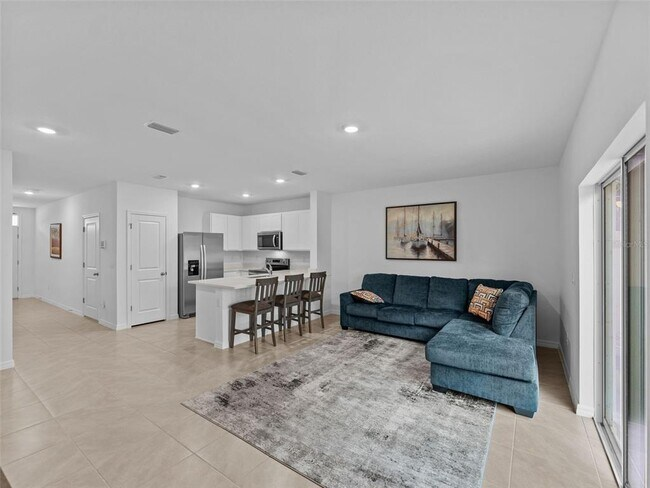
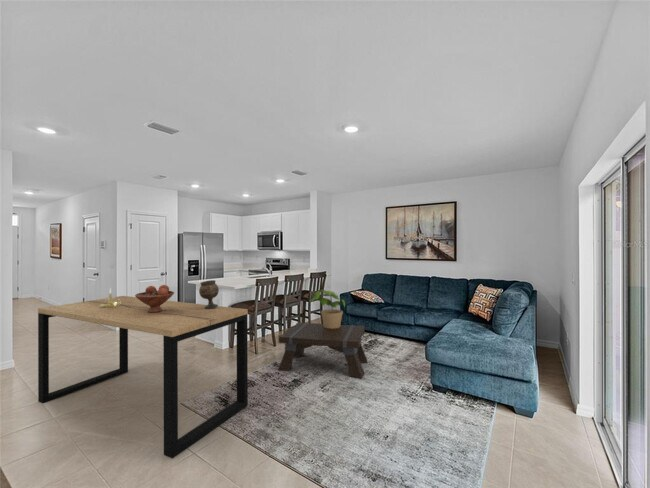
+ candle holder [100,287,121,308]
+ goblet [198,279,220,309]
+ potted plant [310,289,346,328]
+ coffee table [277,321,368,379]
+ fruit bowl [134,284,175,313]
+ dining table [37,295,249,459]
